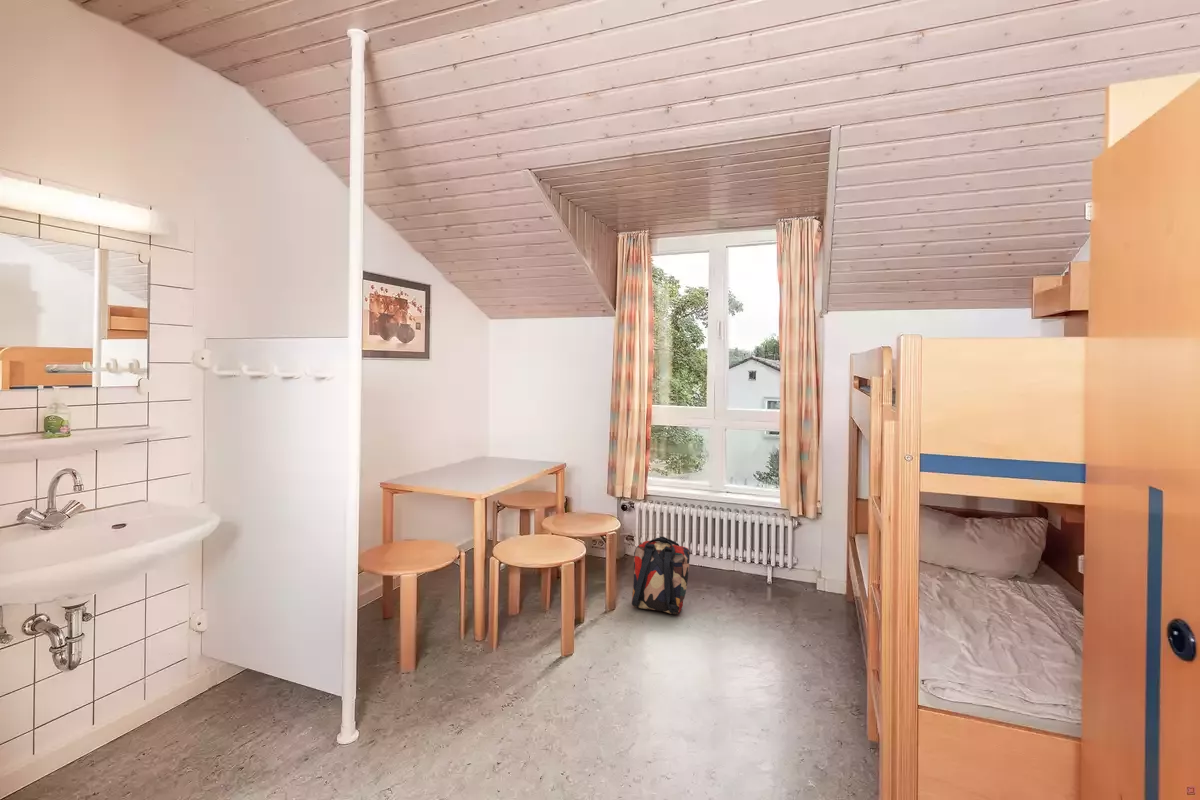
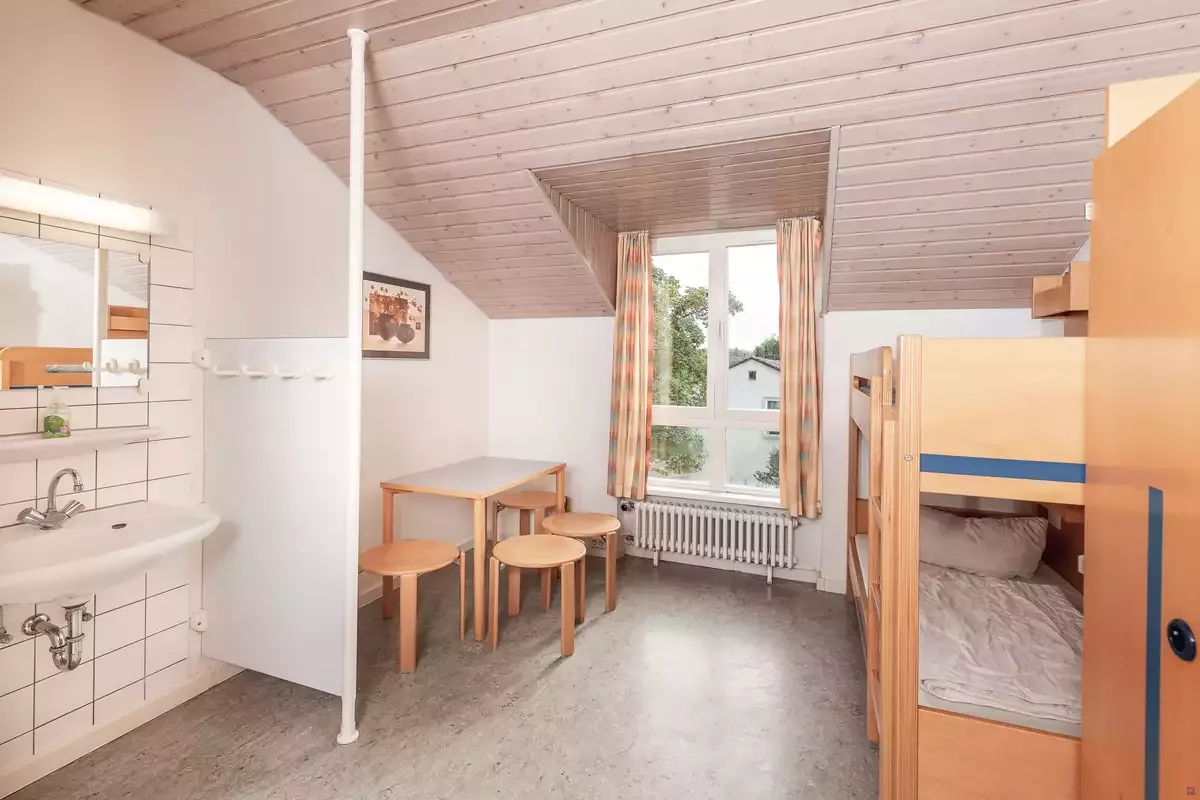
- backpack [631,535,691,615]
